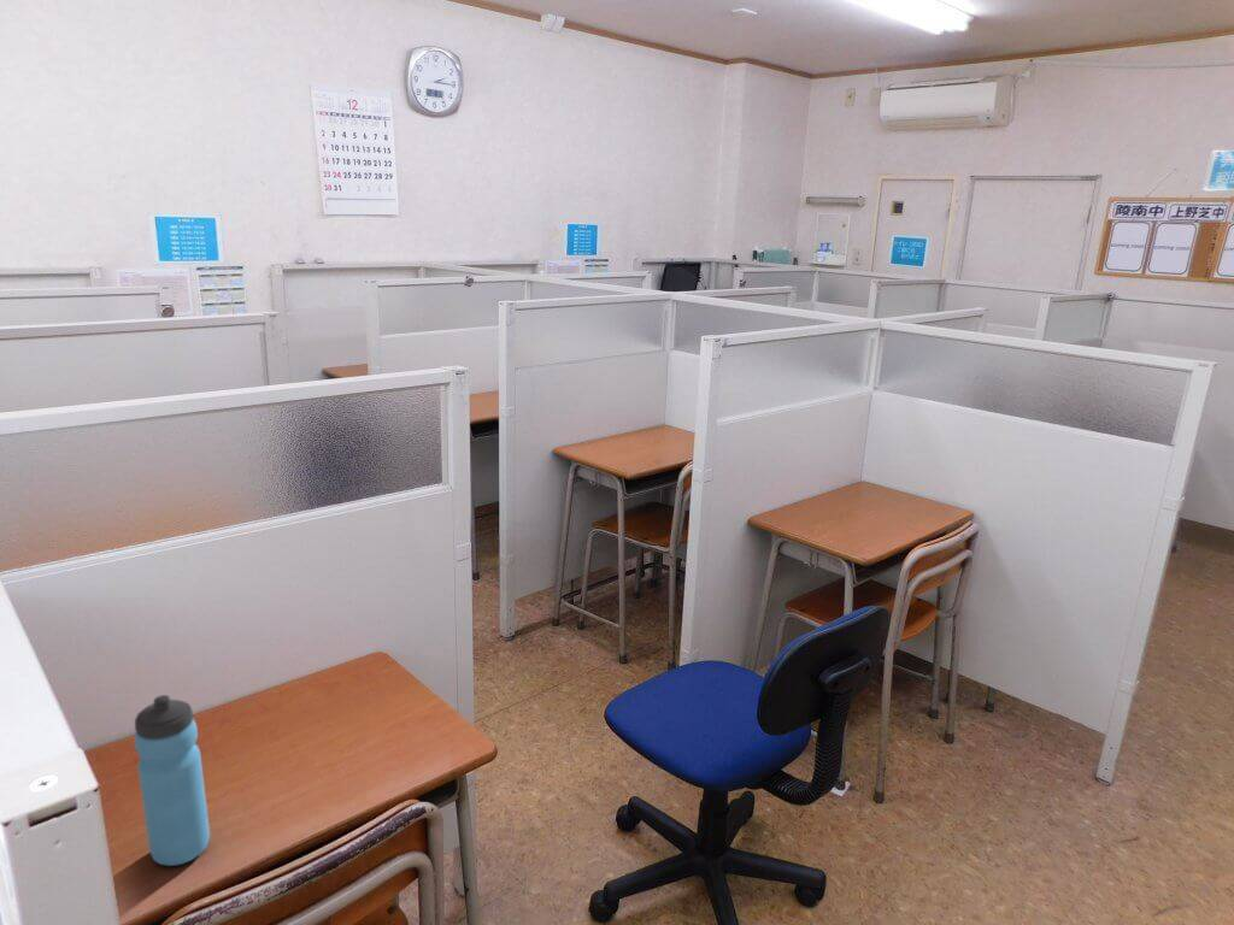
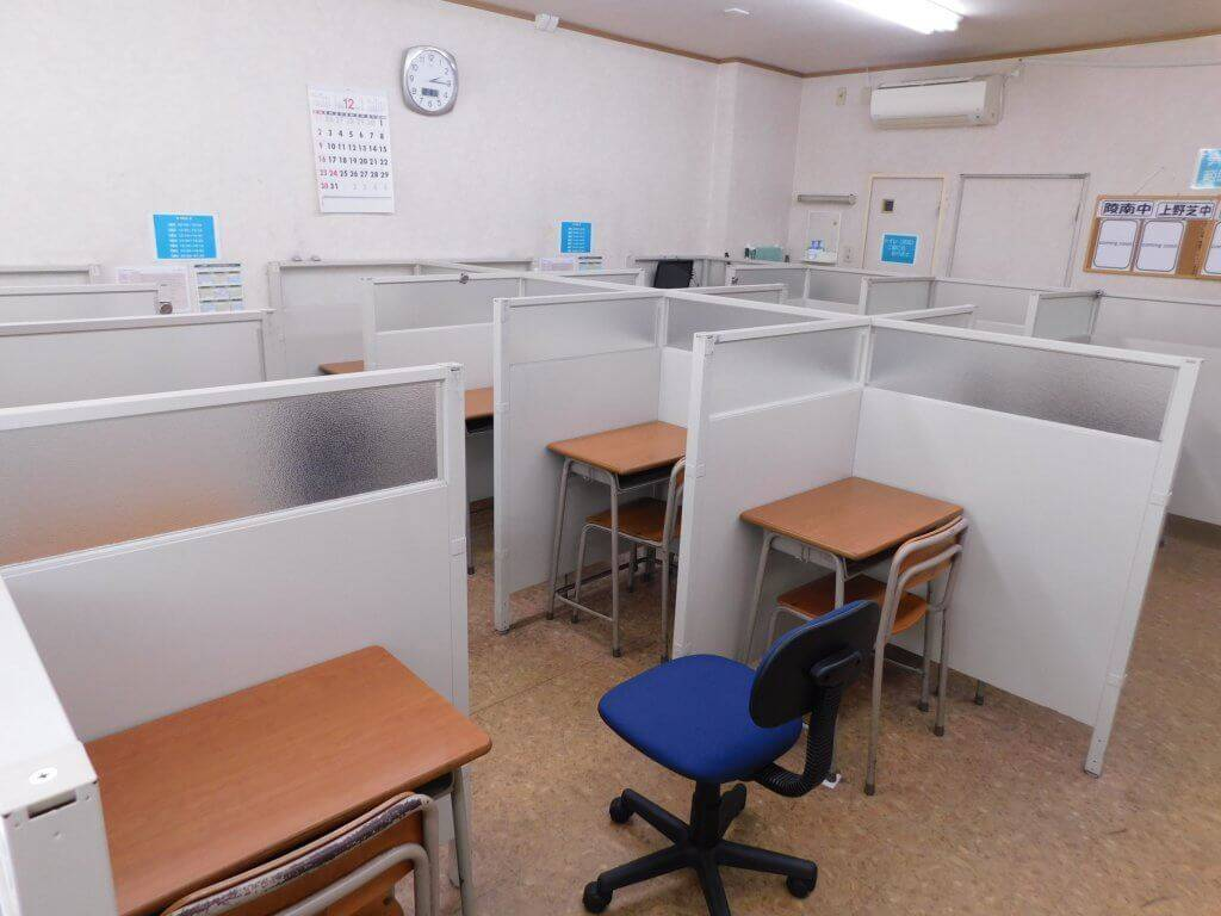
- water bottle [133,694,211,867]
